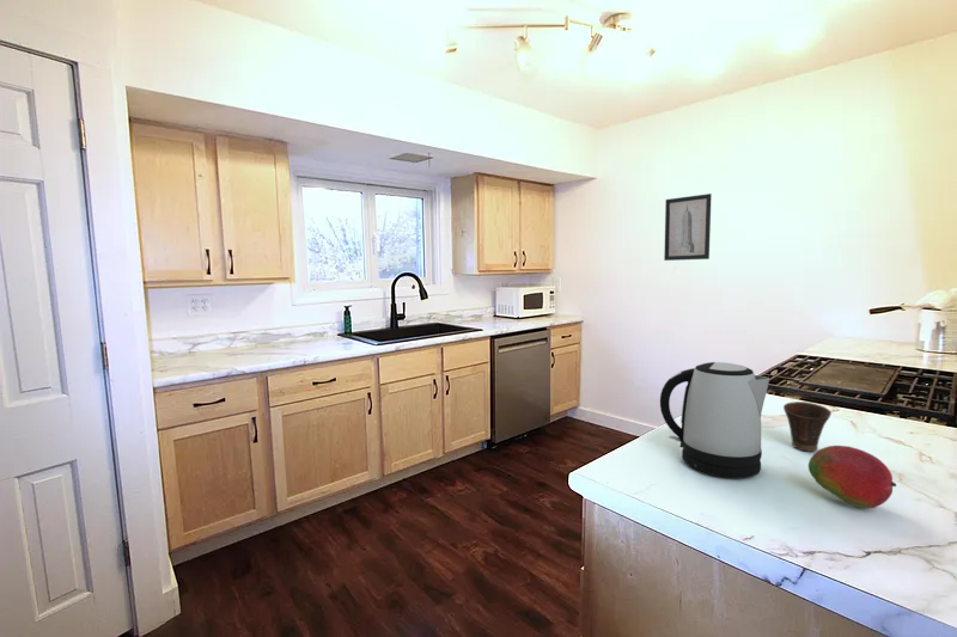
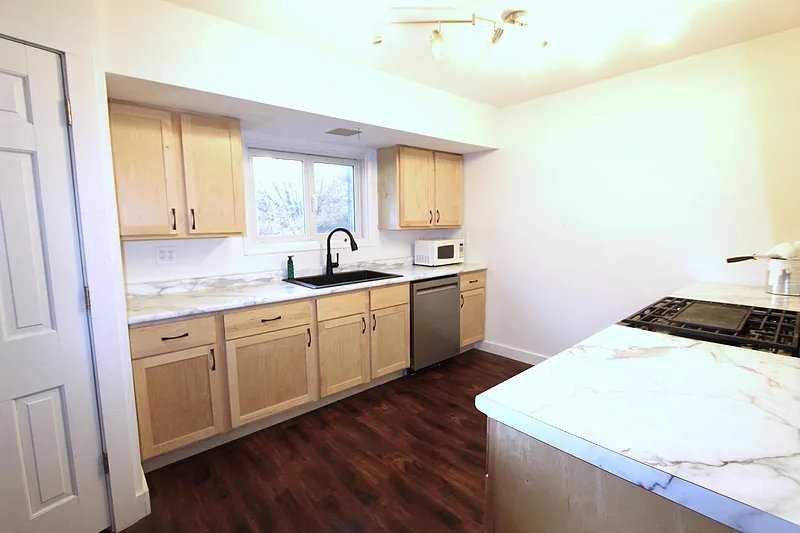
- fruit [807,445,897,509]
- wall art [663,192,713,262]
- cup [782,400,833,453]
- kettle [659,361,770,479]
